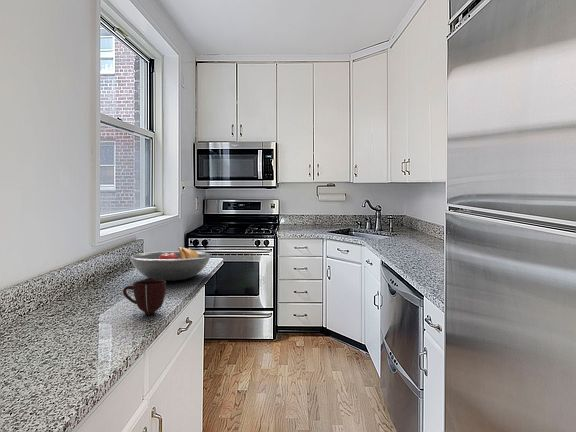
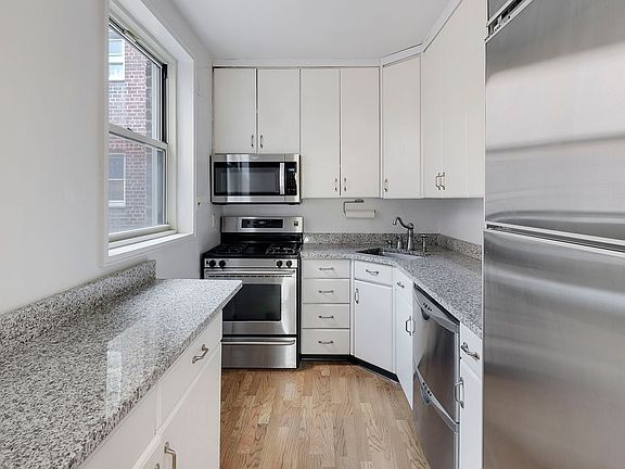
- mug [122,279,167,315]
- fruit bowl [129,246,212,282]
